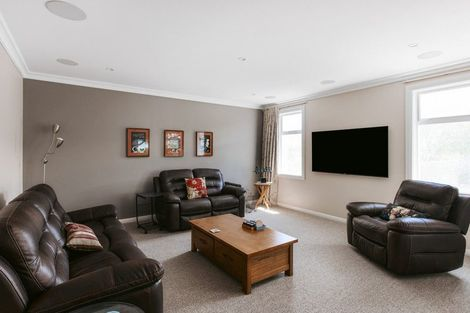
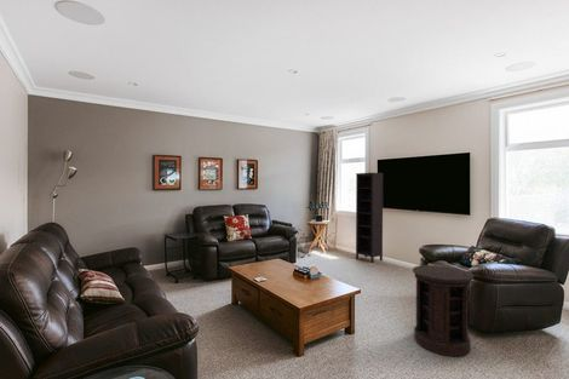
+ side table [412,264,475,357]
+ bookcase [355,172,384,264]
